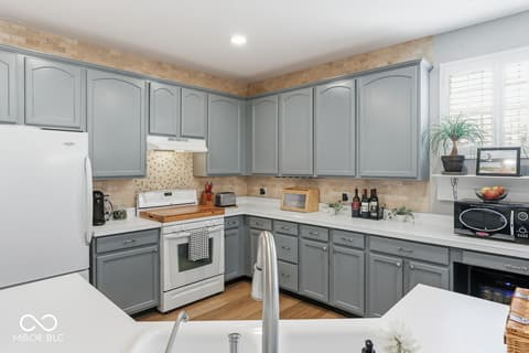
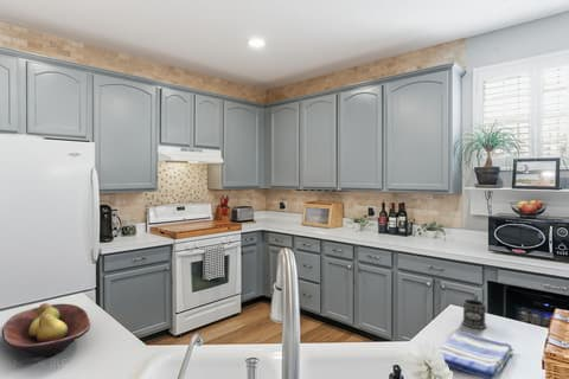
+ fruit bowl [1,302,91,358]
+ mug [461,293,487,329]
+ dish towel [436,330,514,379]
